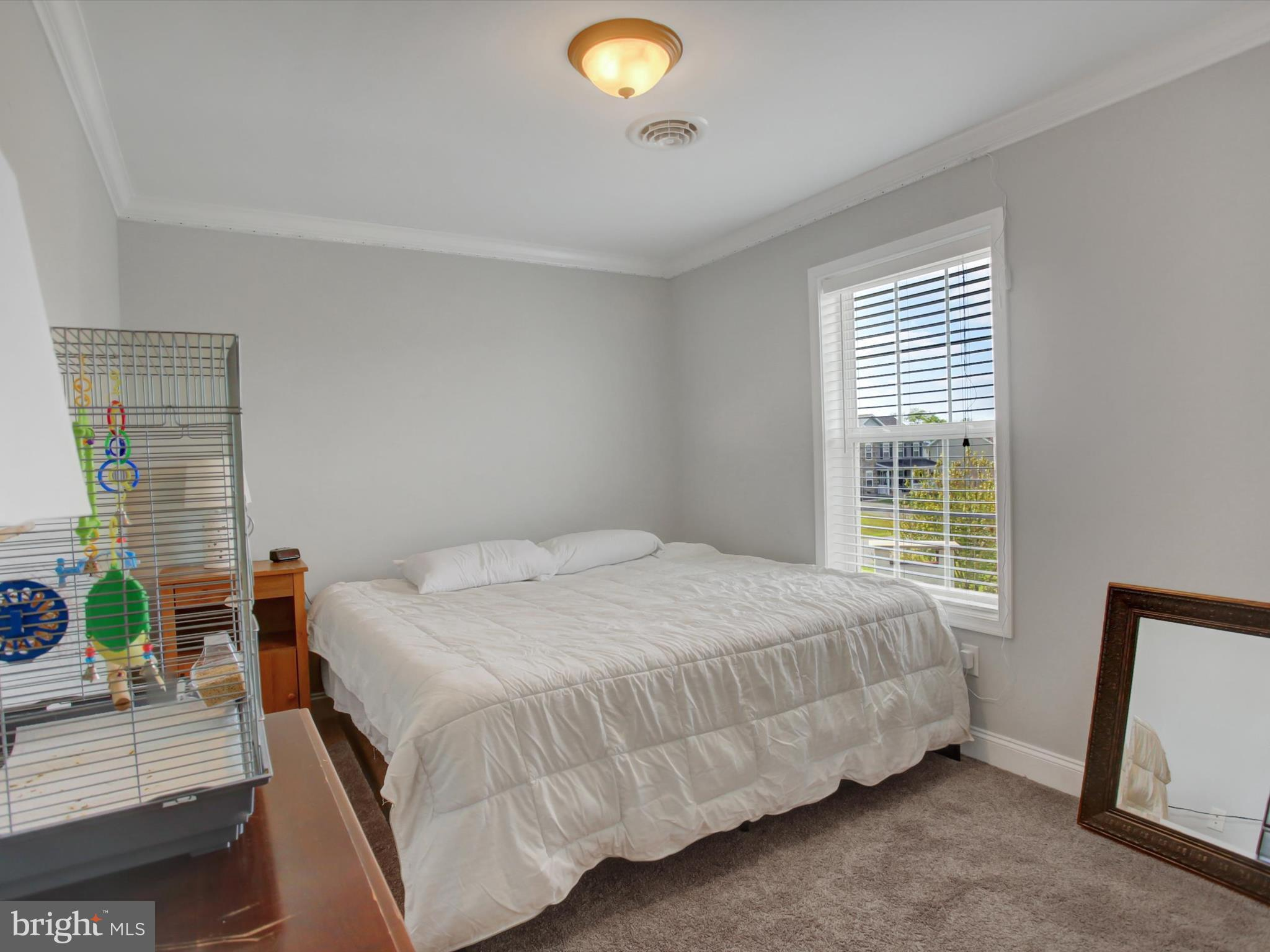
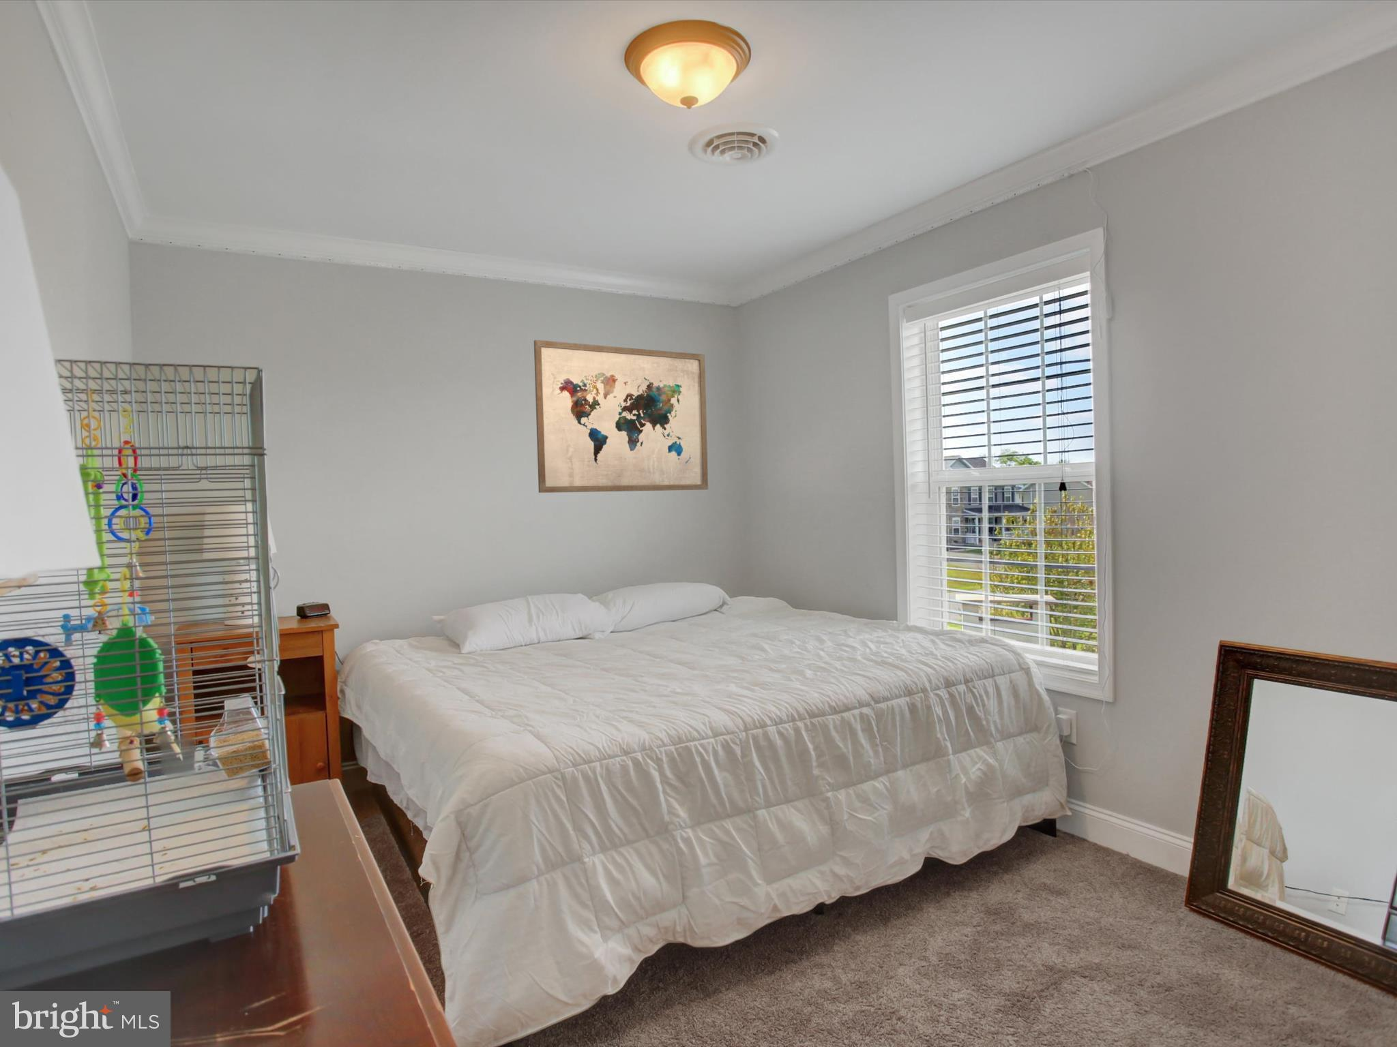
+ wall art [534,340,708,494]
